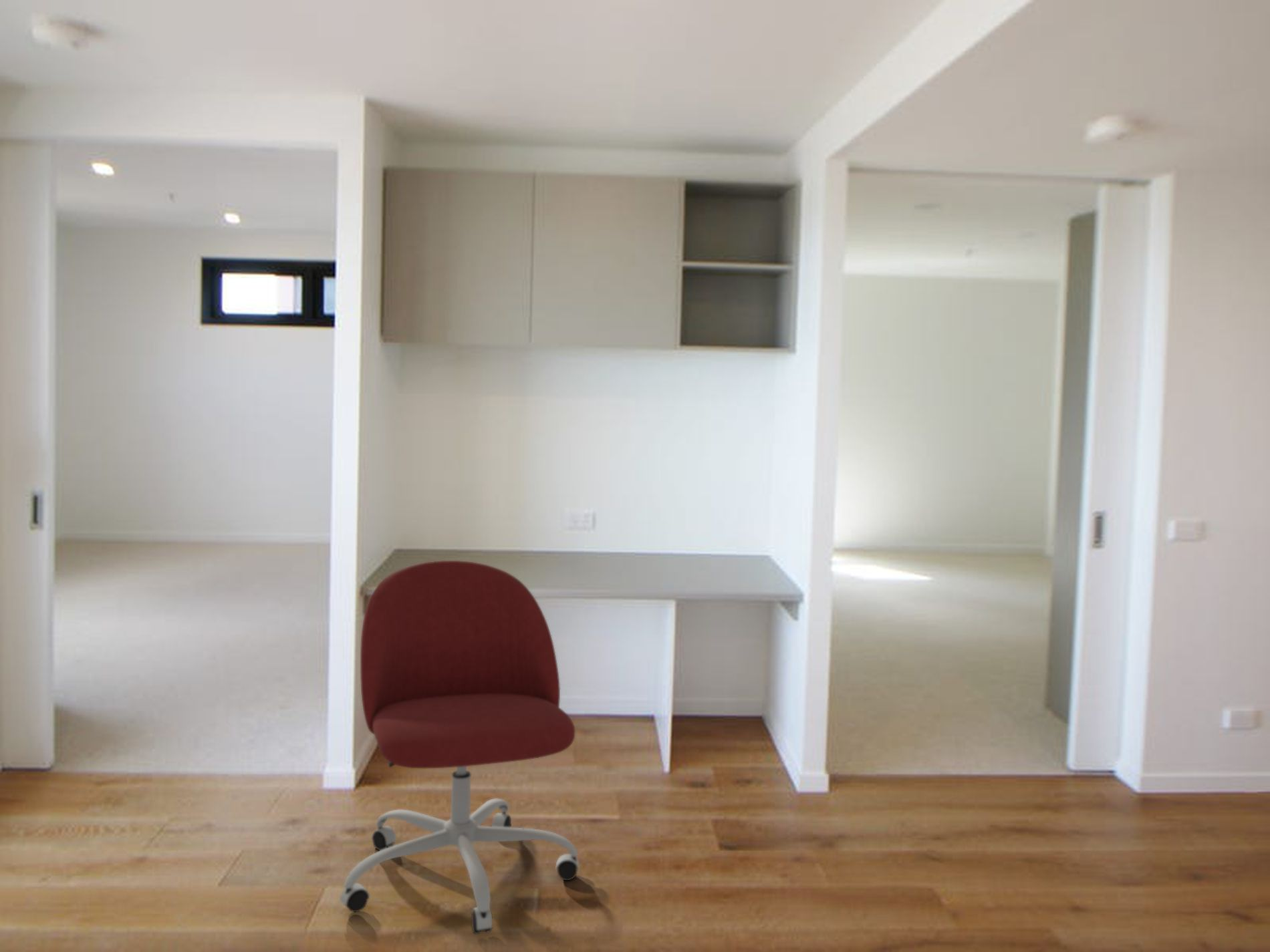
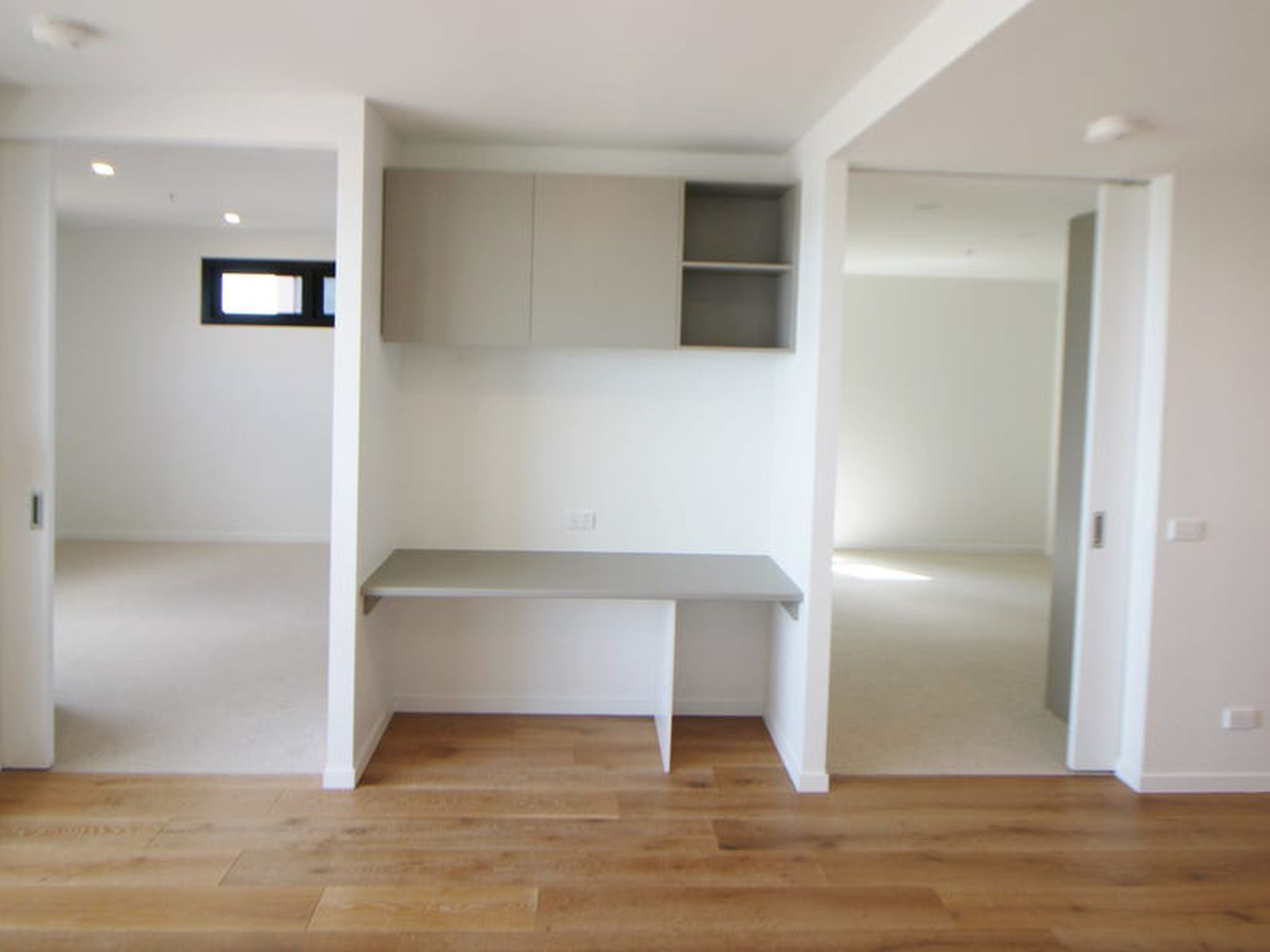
- office chair [340,560,580,935]
